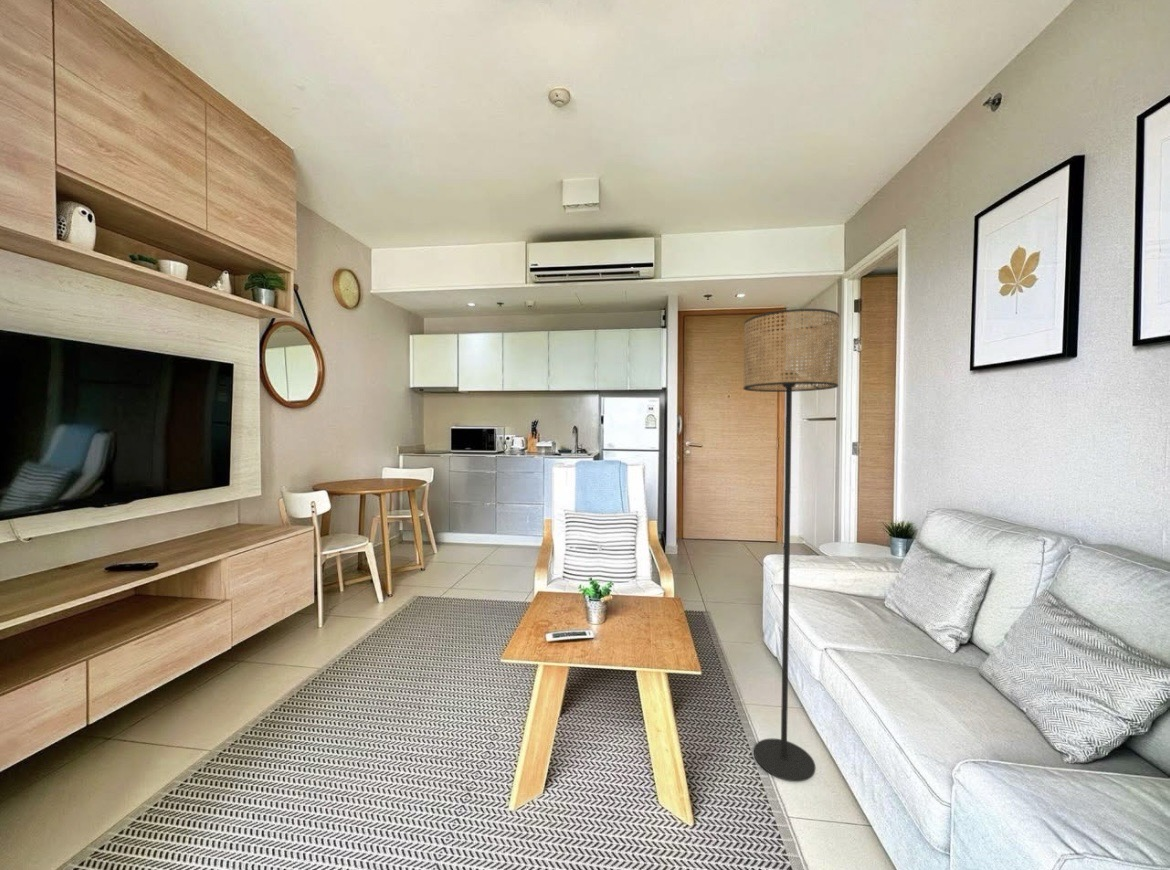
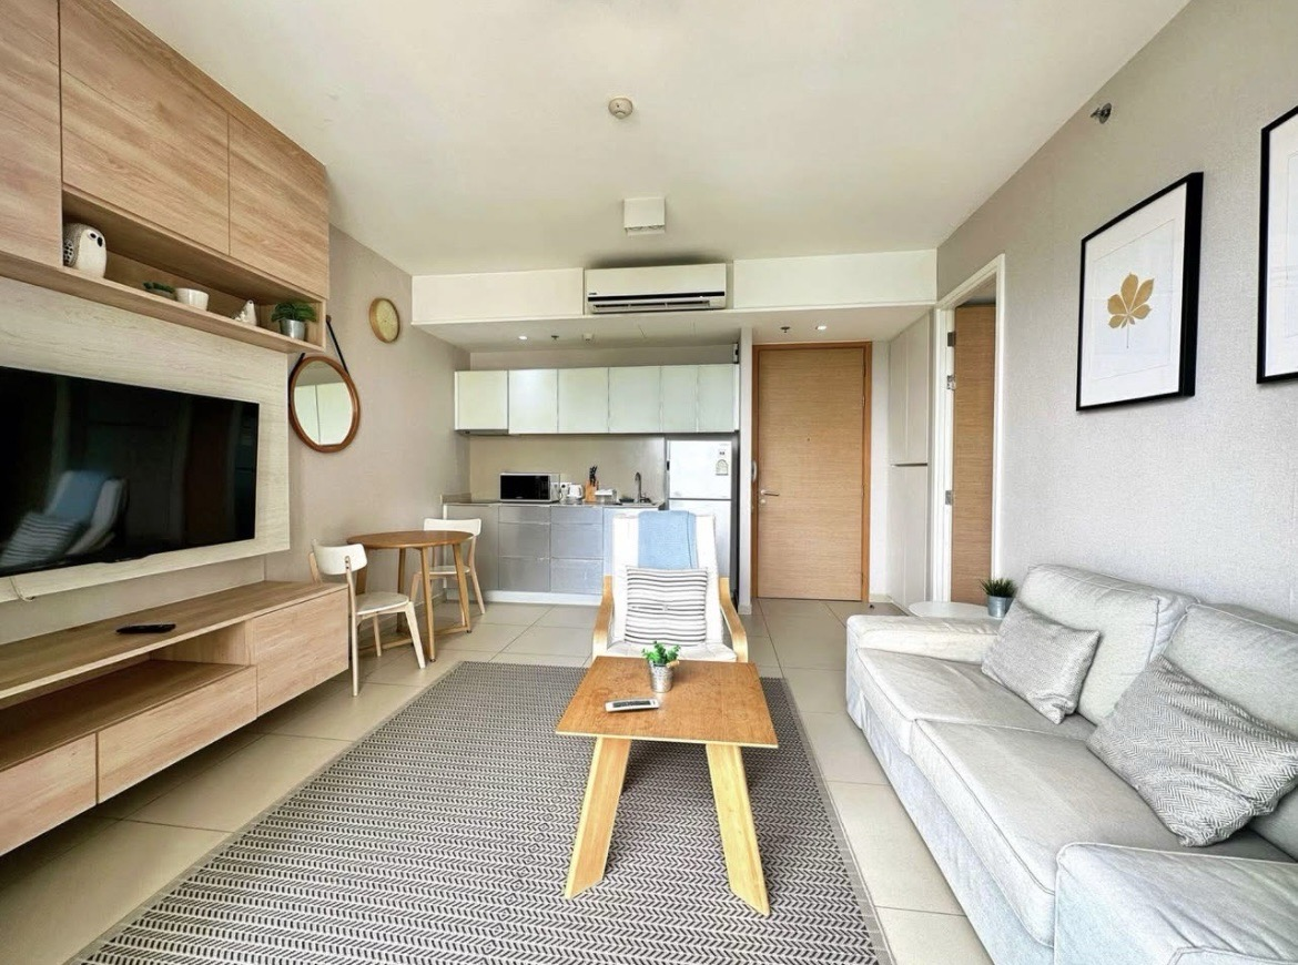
- floor lamp [742,308,840,782]
